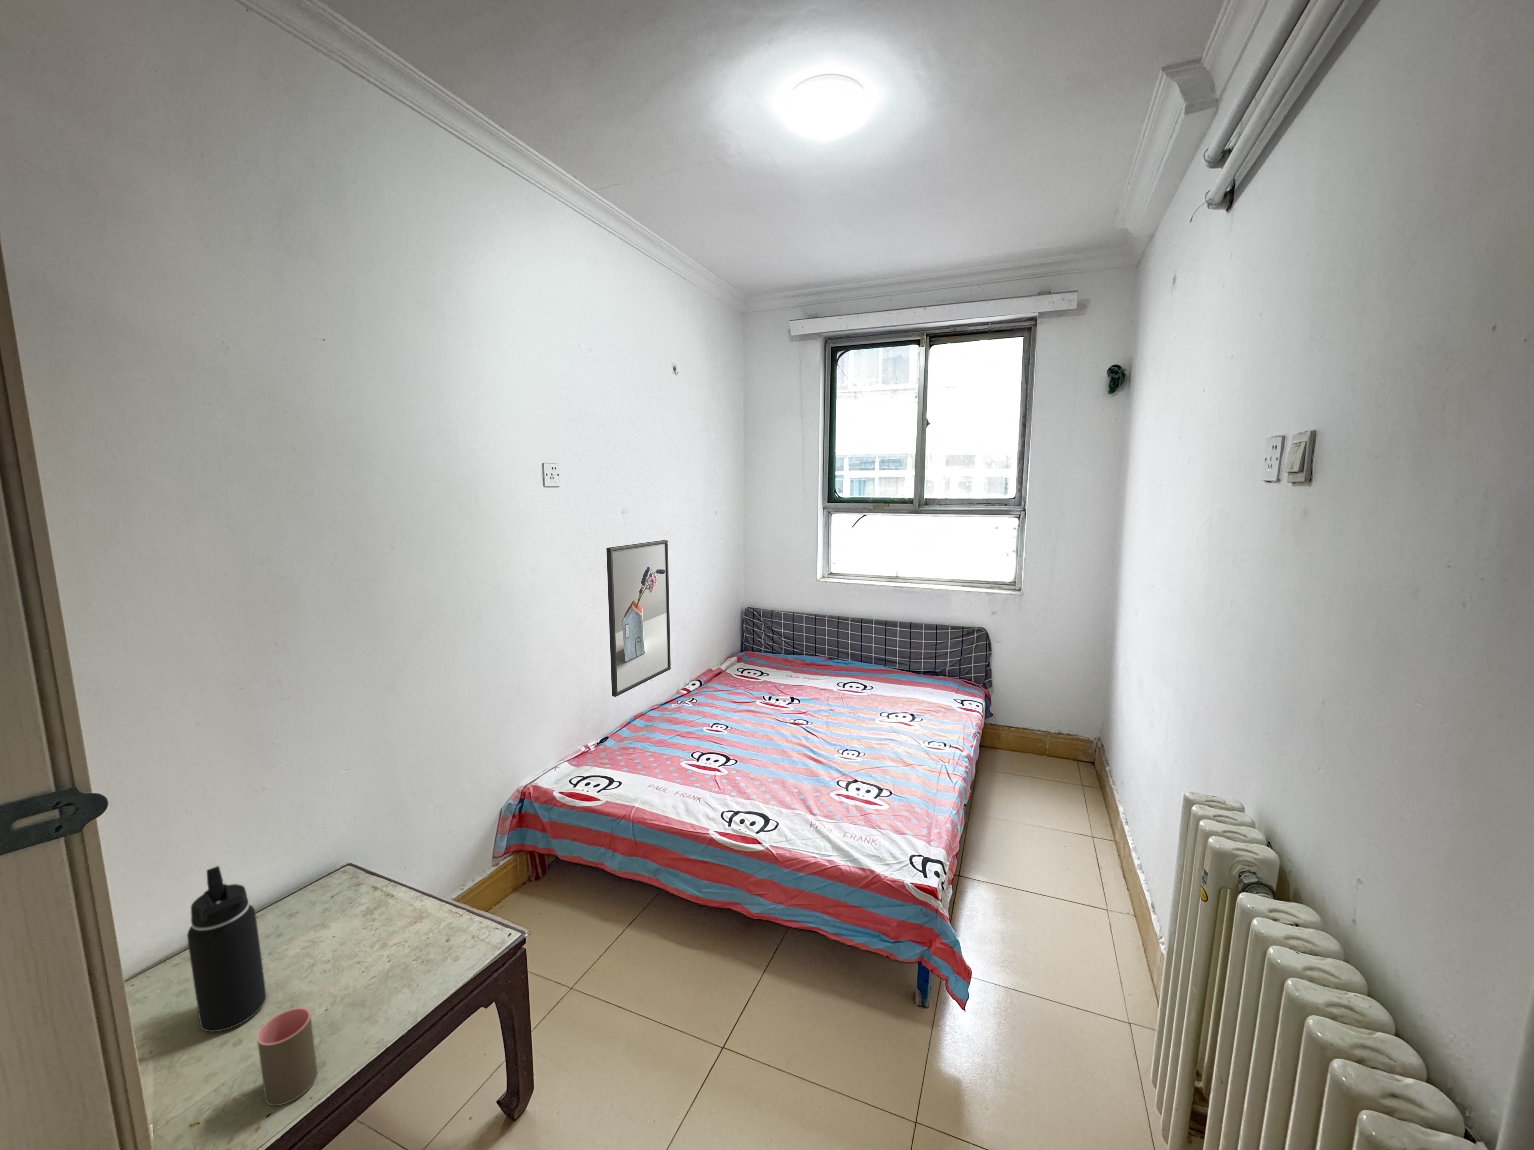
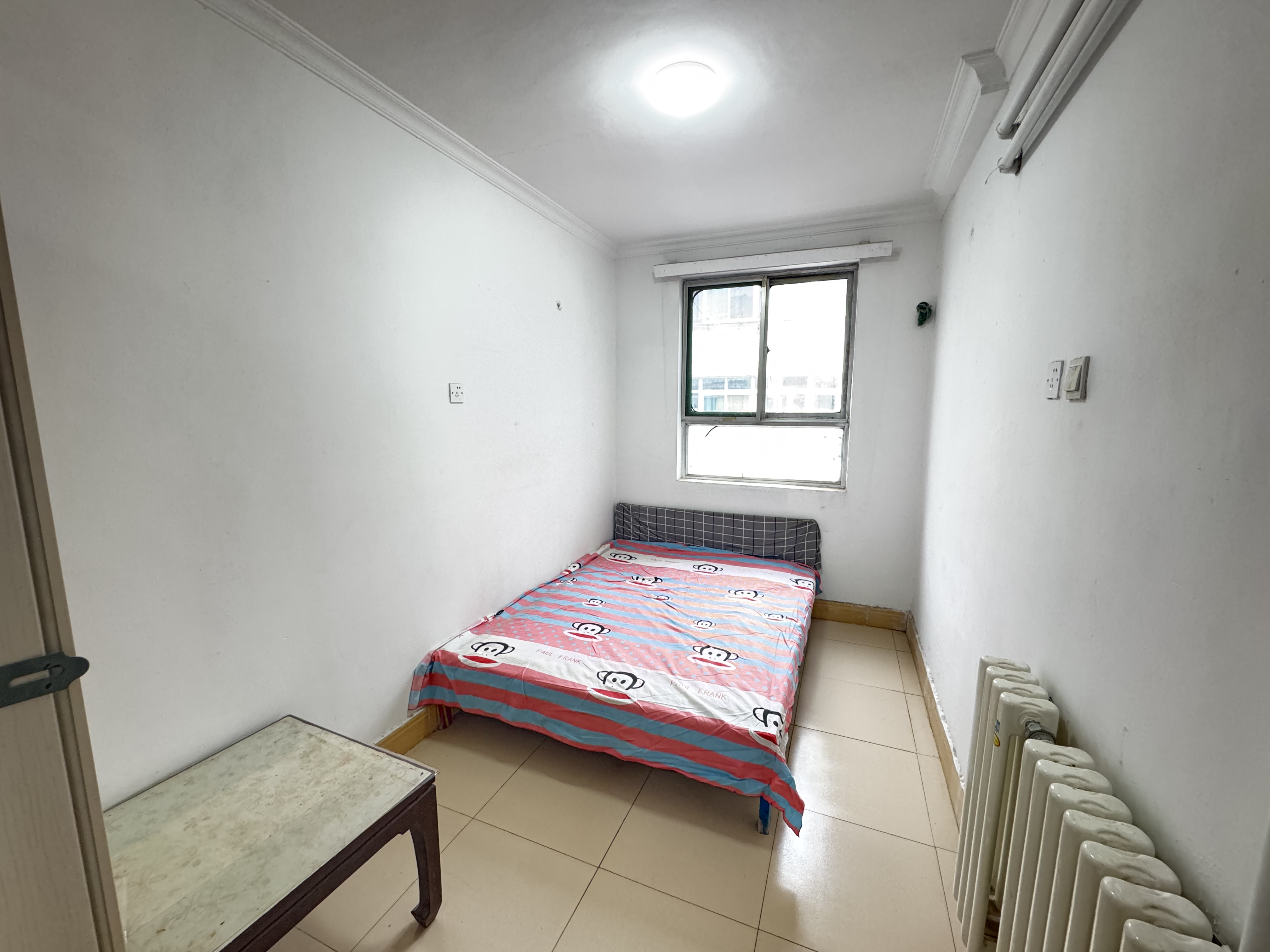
- cup [256,1007,318,1105]
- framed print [606,540,672,697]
- water bottle [187,866,267,1032]
